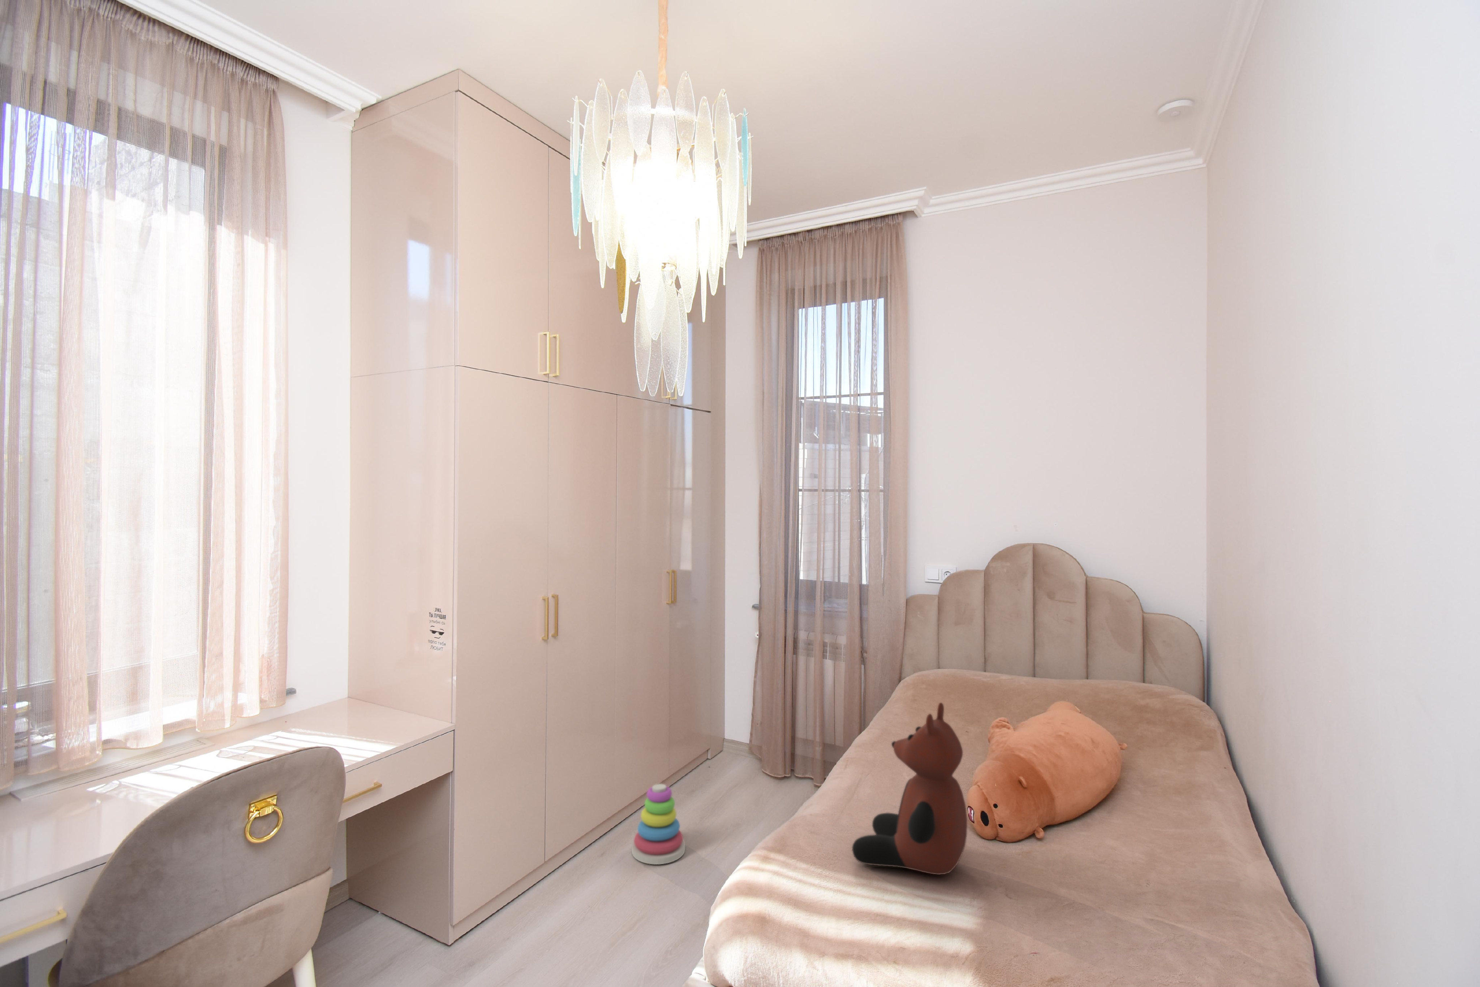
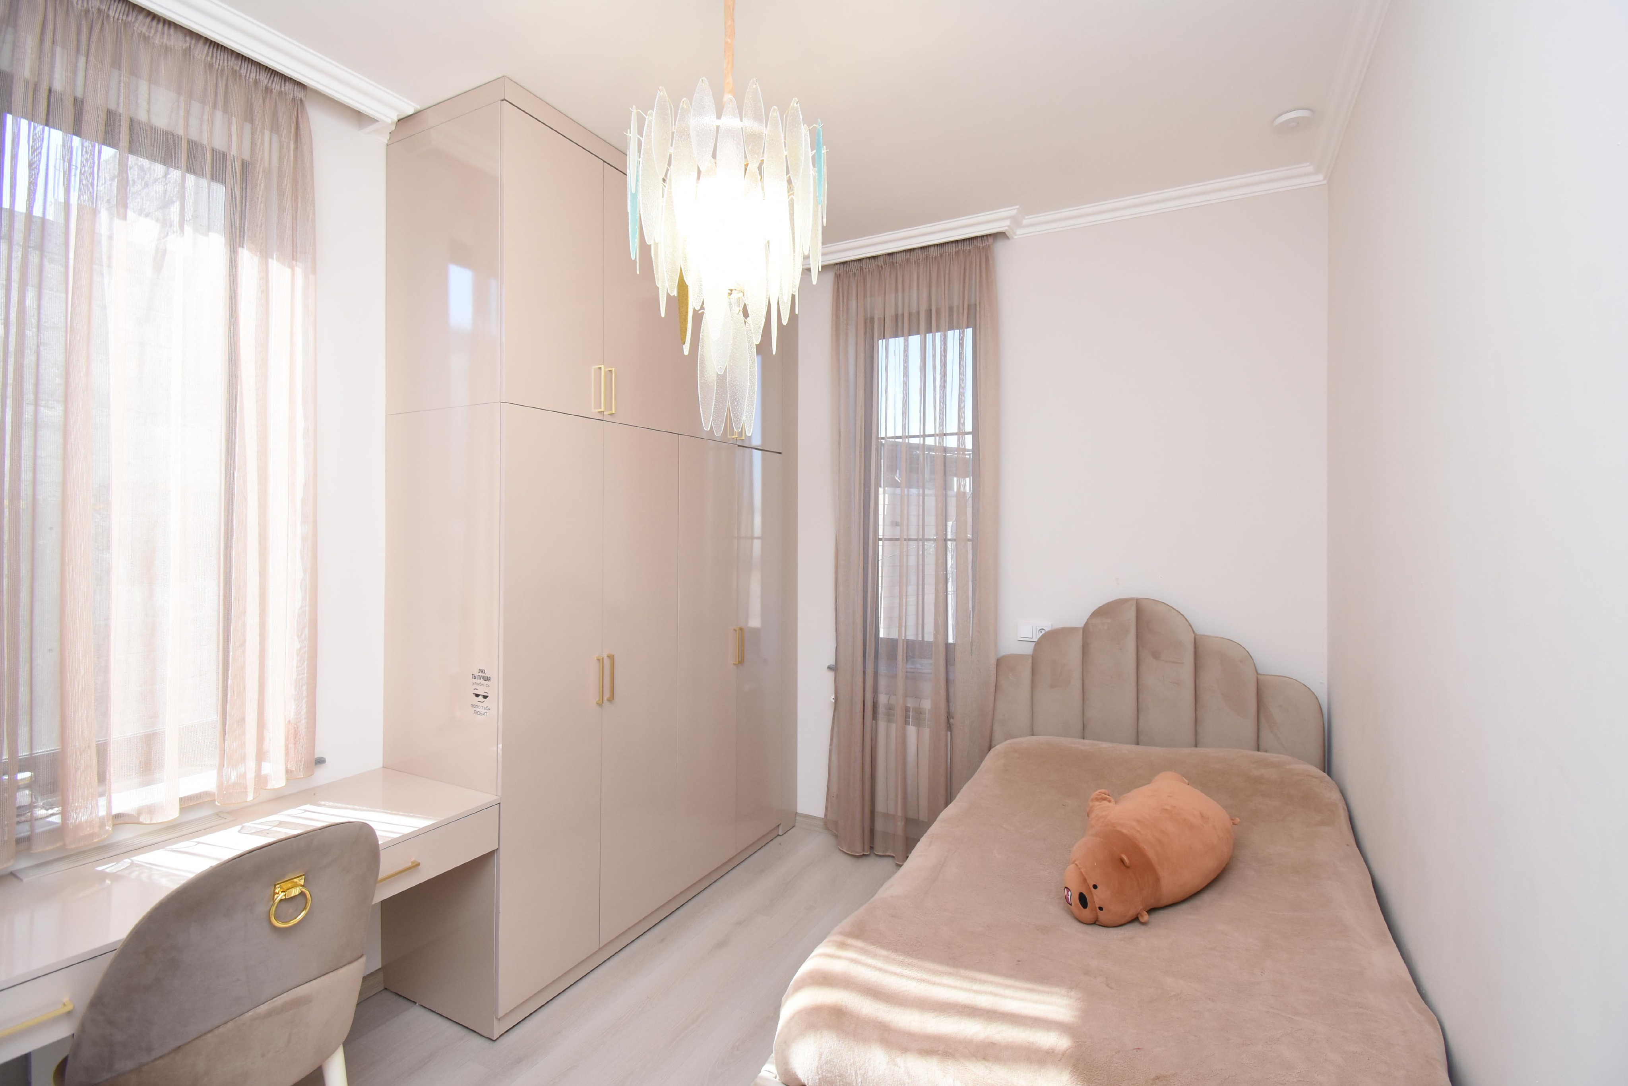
- stacking toy [631,783,685,865]
- teddy bear [852,702,968,875]
